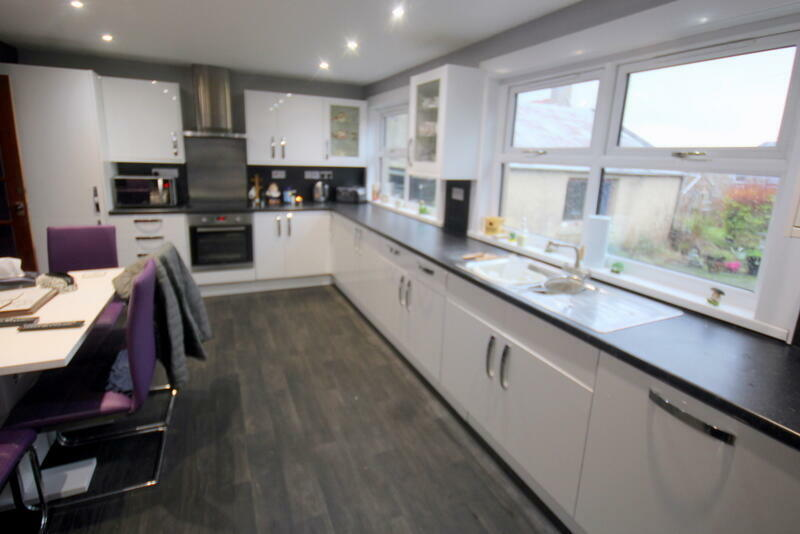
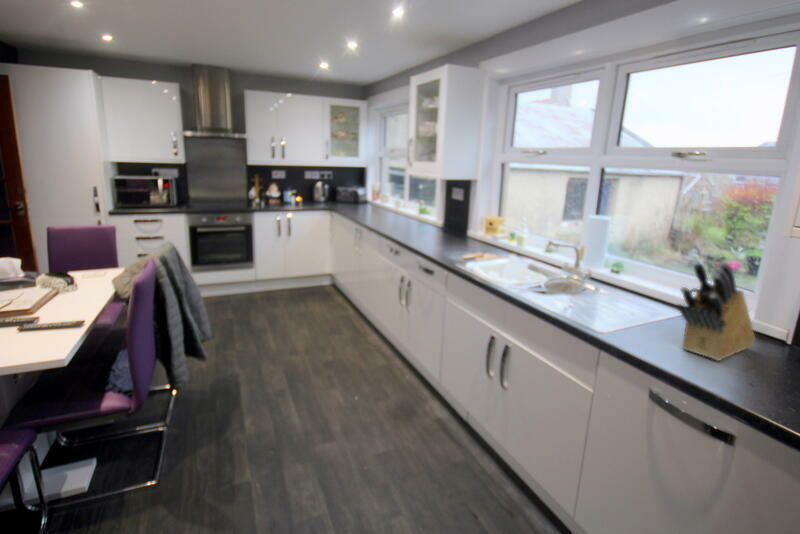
+ knife block [676,261,756,362]
